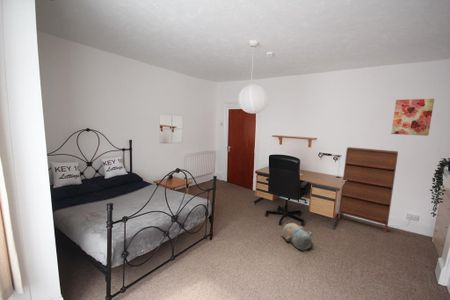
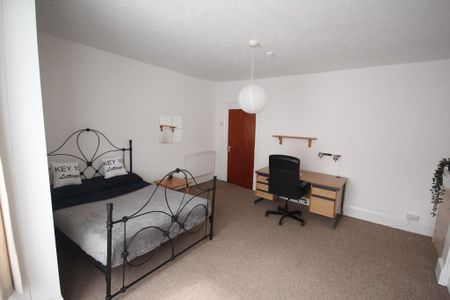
- plush toy [280,222,313,252]
- wall art [390,98,435,137]
- shoe cabinet [337,146,399,233]
